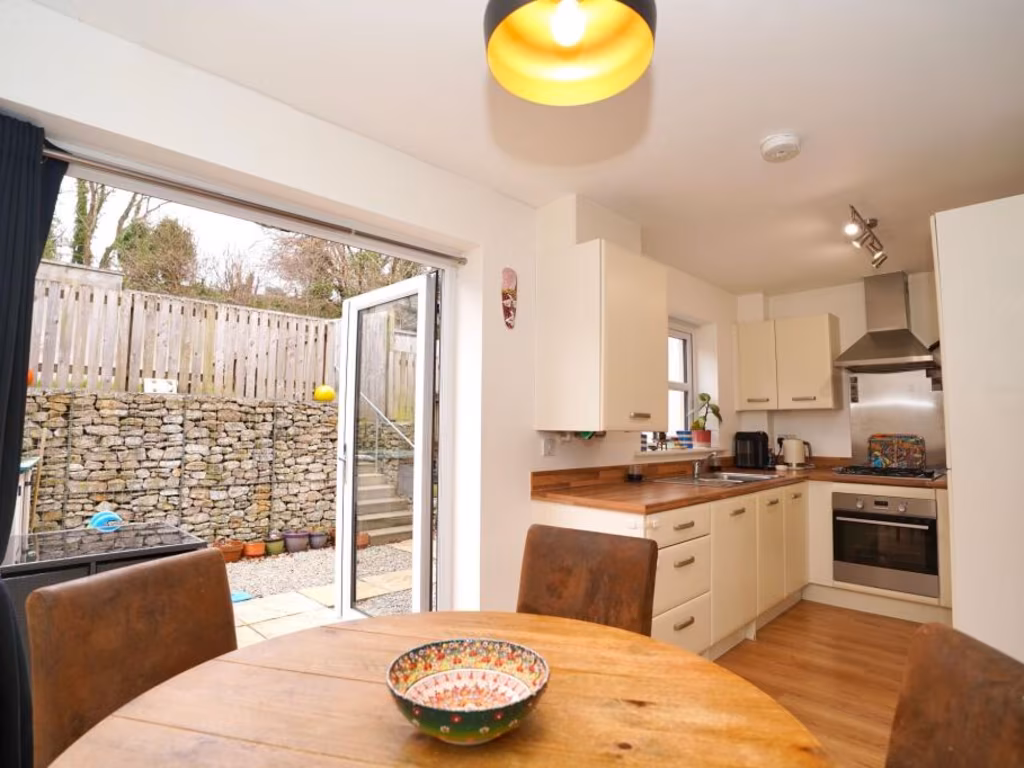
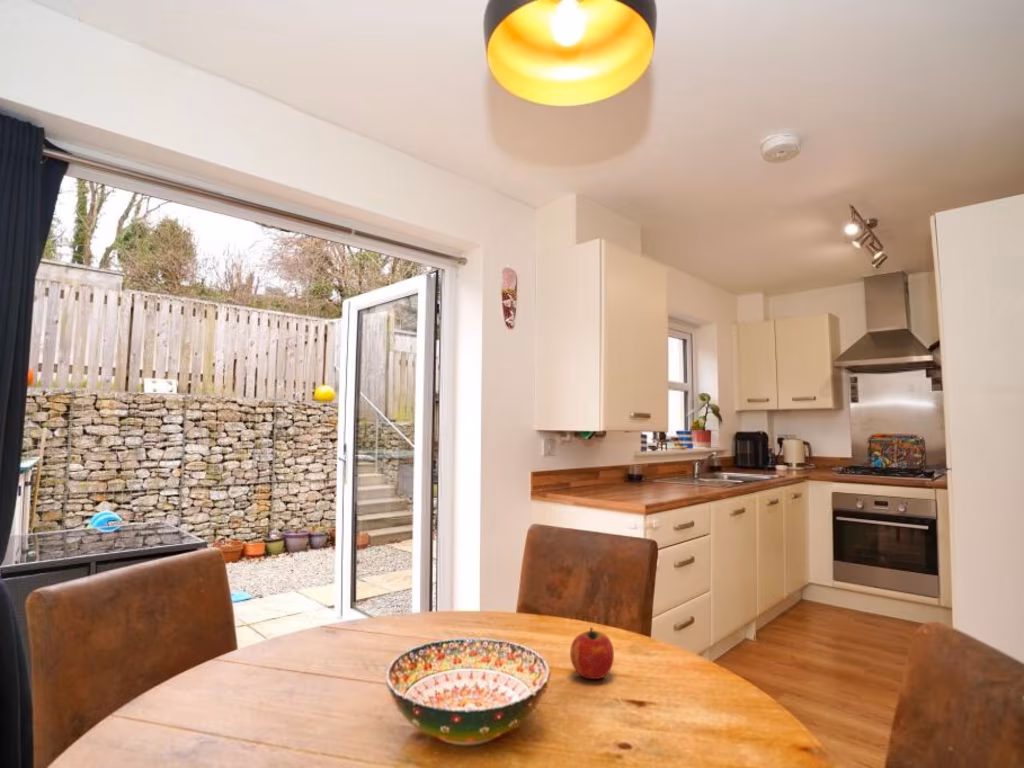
+ fruit [569,627,615,680]
